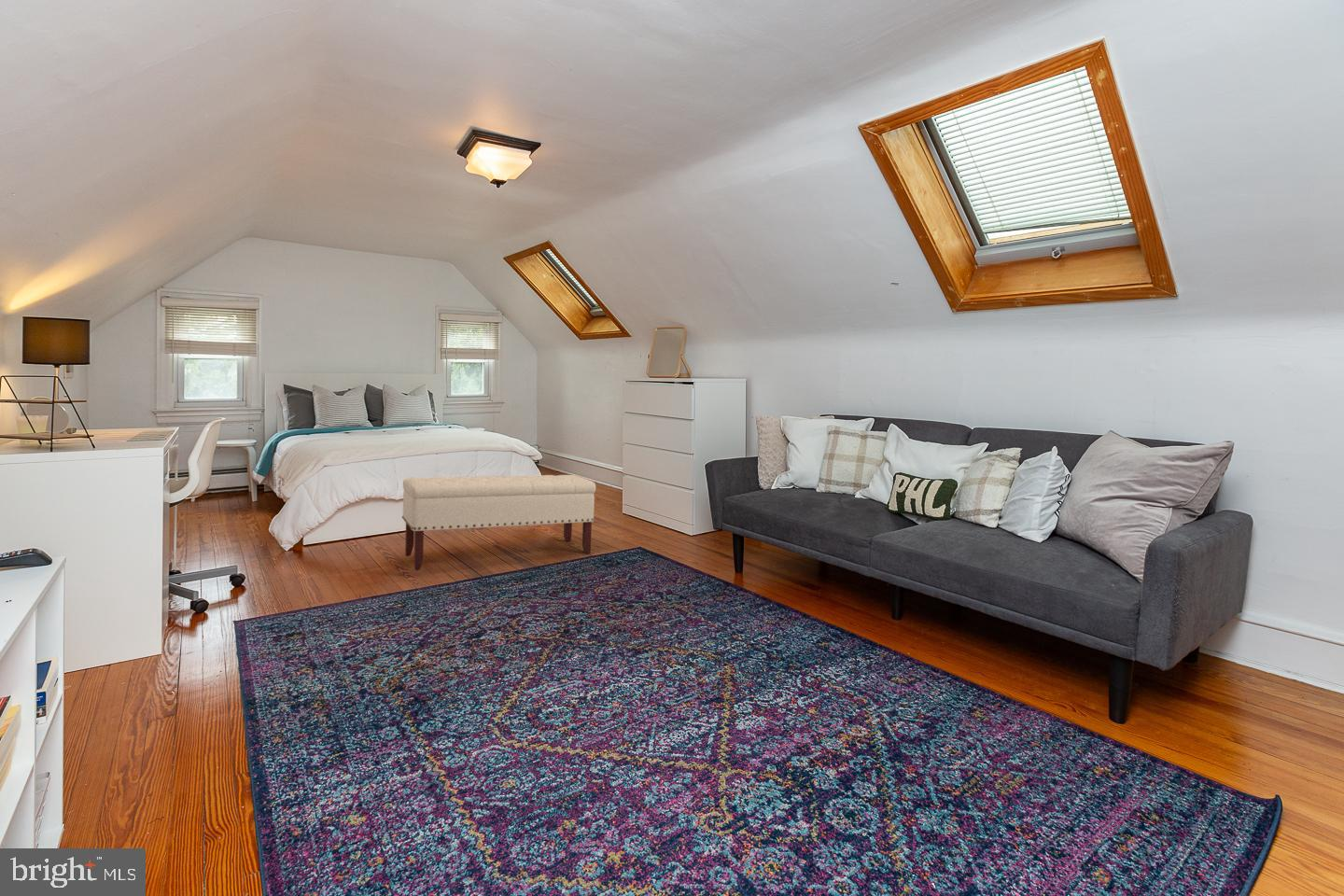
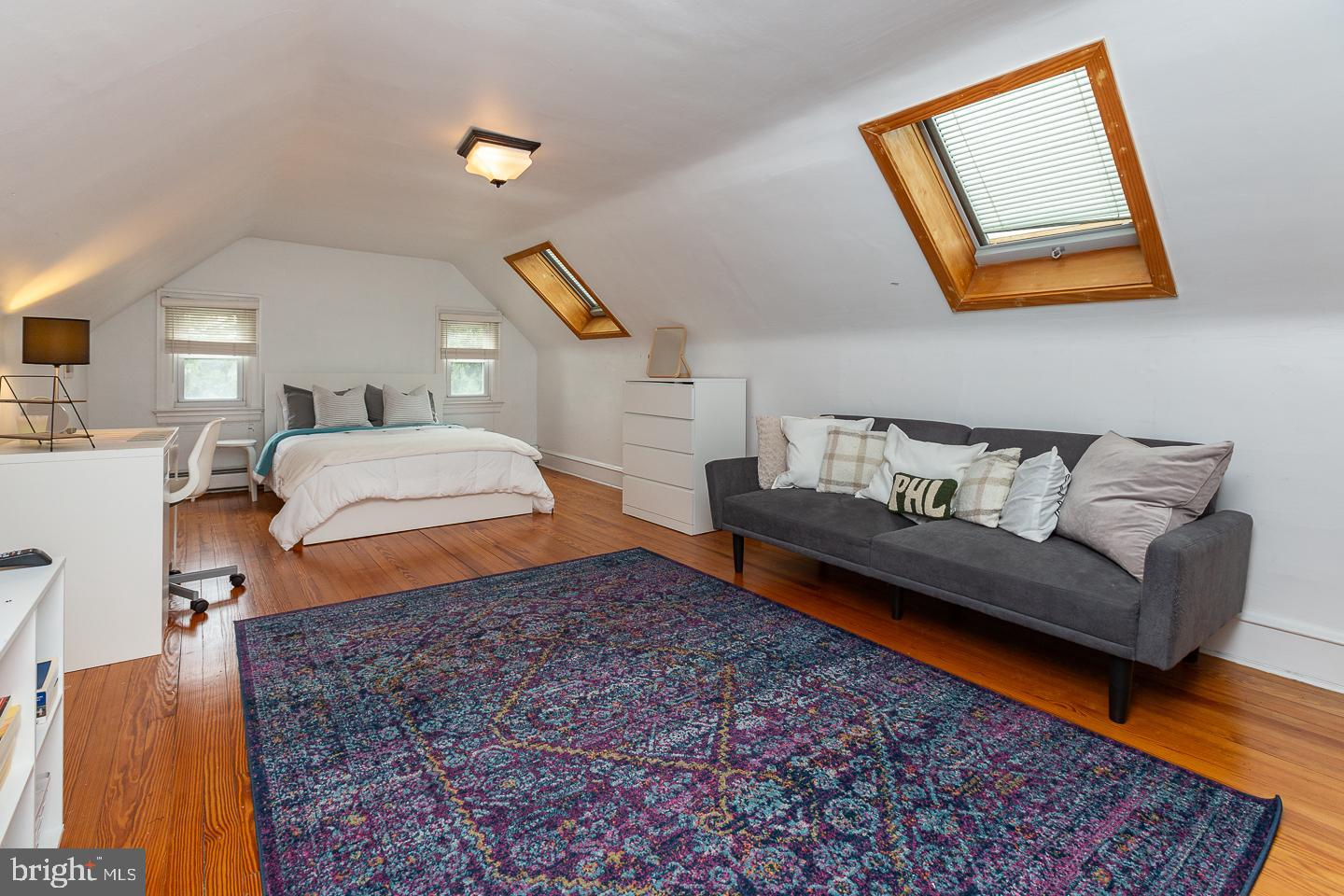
- bench [401,474,596,572]
